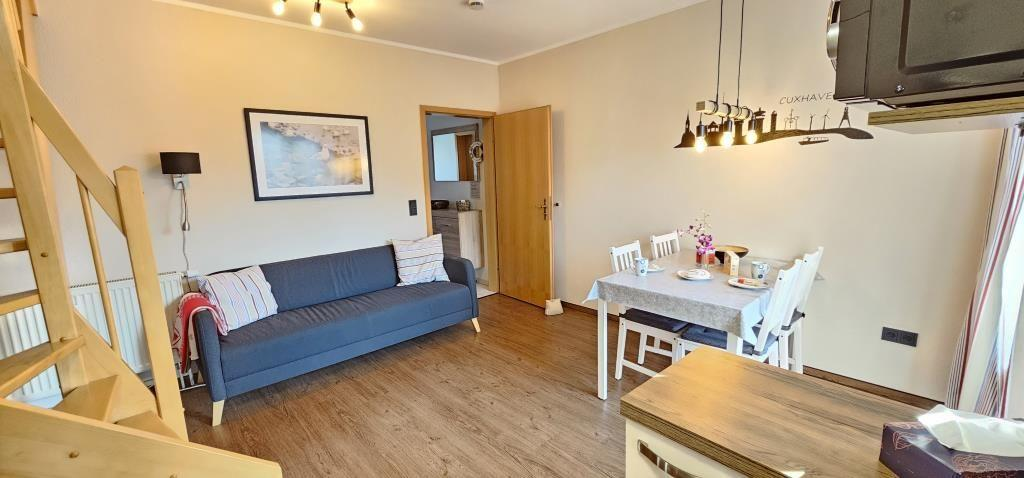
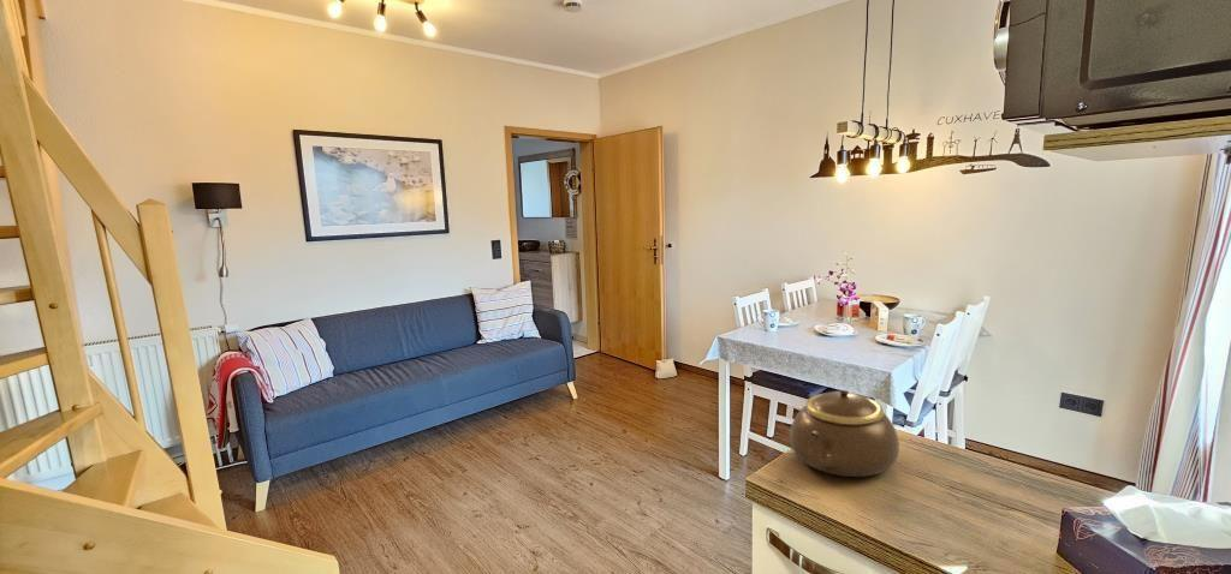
+ teapot [789,389,900,478]
